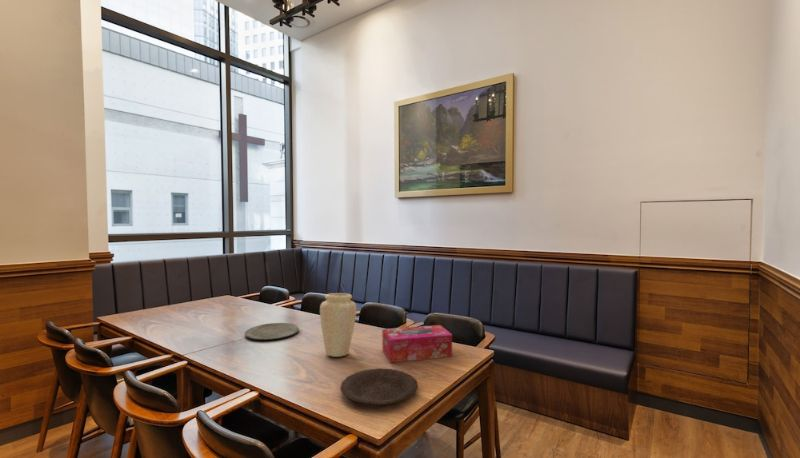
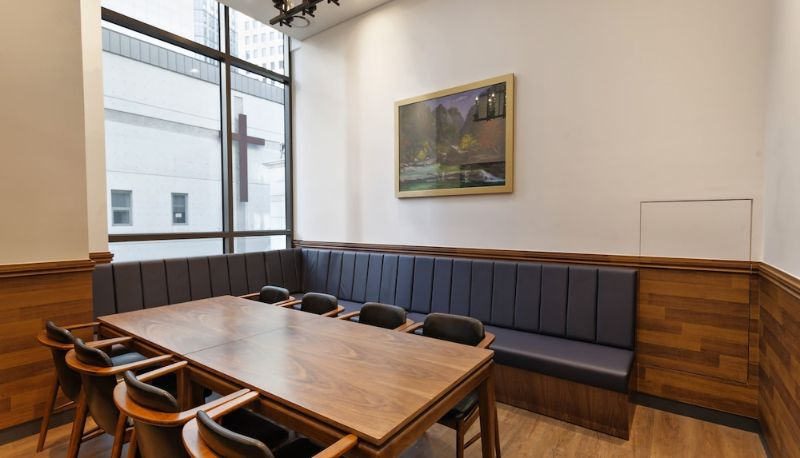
- tissue box [381,324,453,364]
- plate [340,368,419,406]
- vase [319,292,358,358]
- plate [244,322,300,341]
